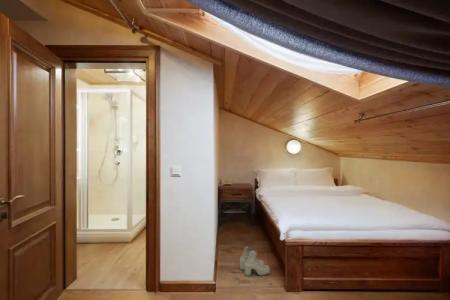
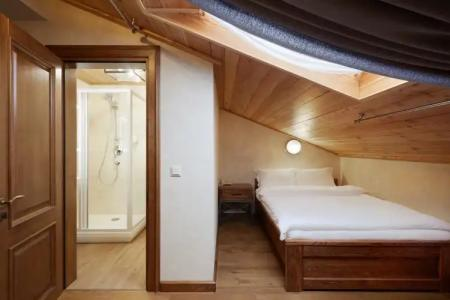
- boots [239,245,271,277]
